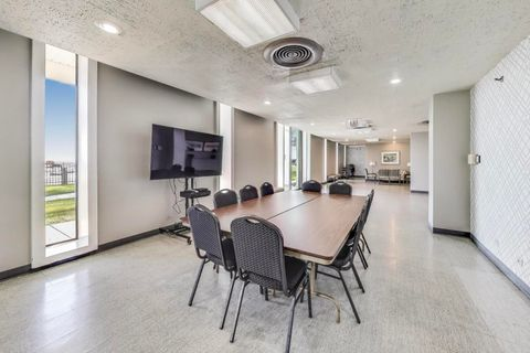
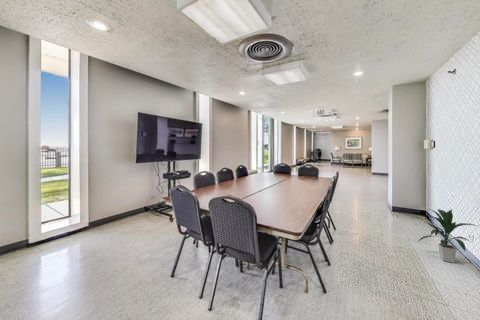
+ indoor plant [417,208,478,264]
